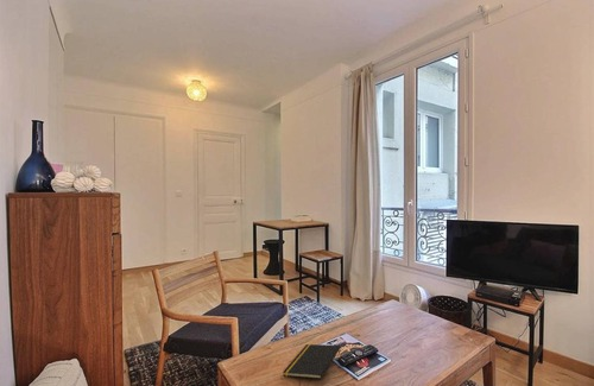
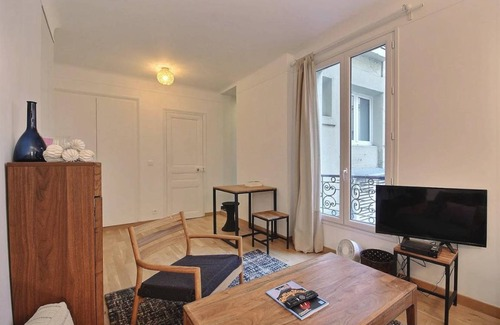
- notepad [282,343,341,380]
